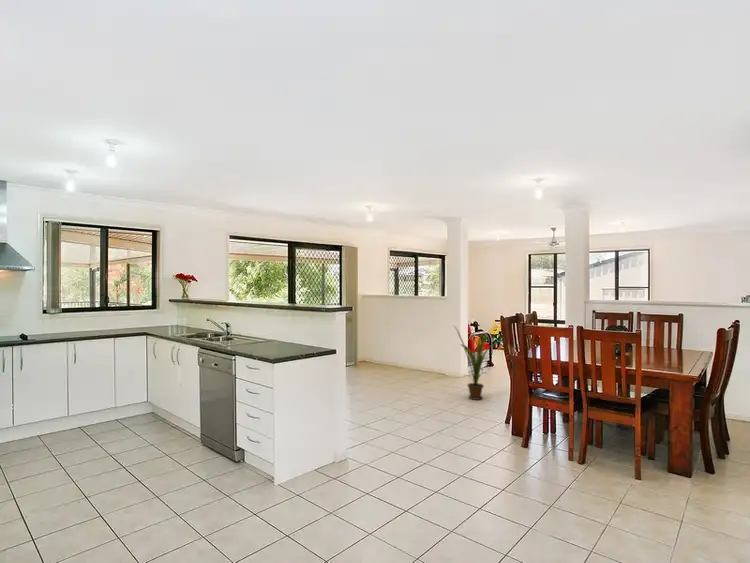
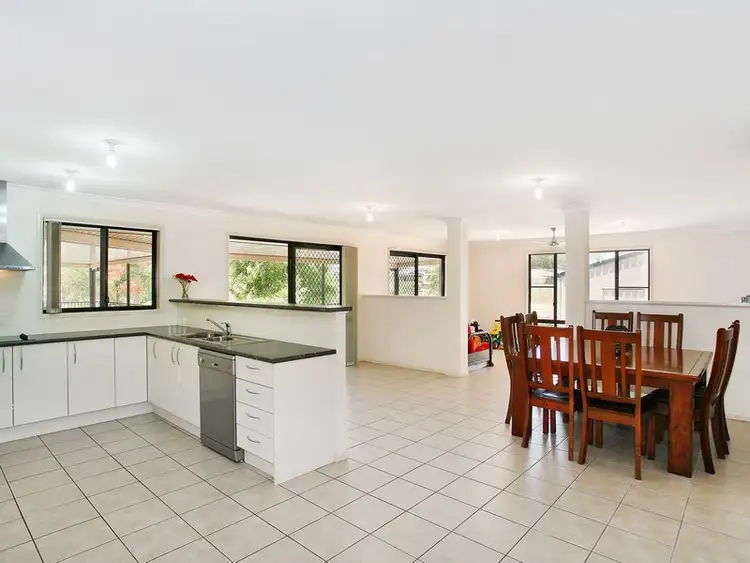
- house plant [453,325,498,401]
